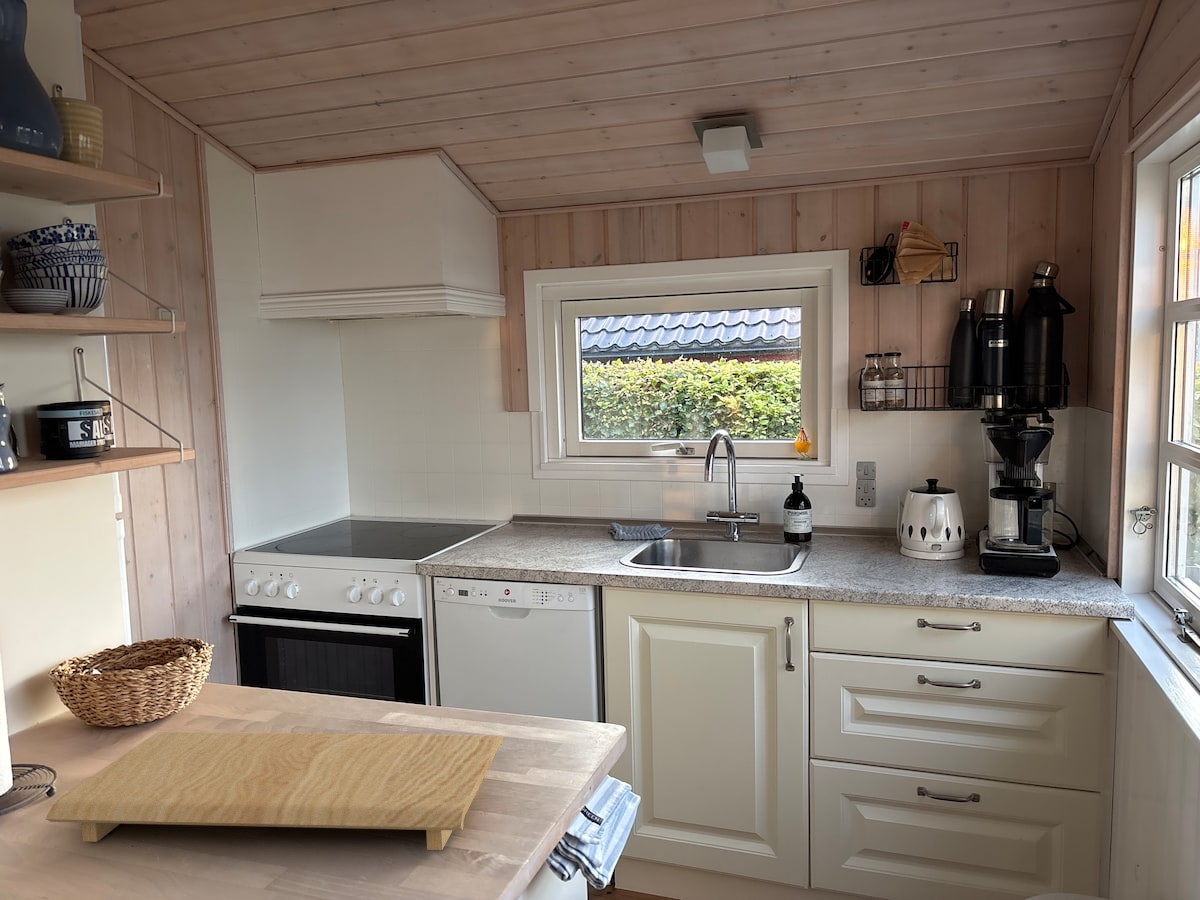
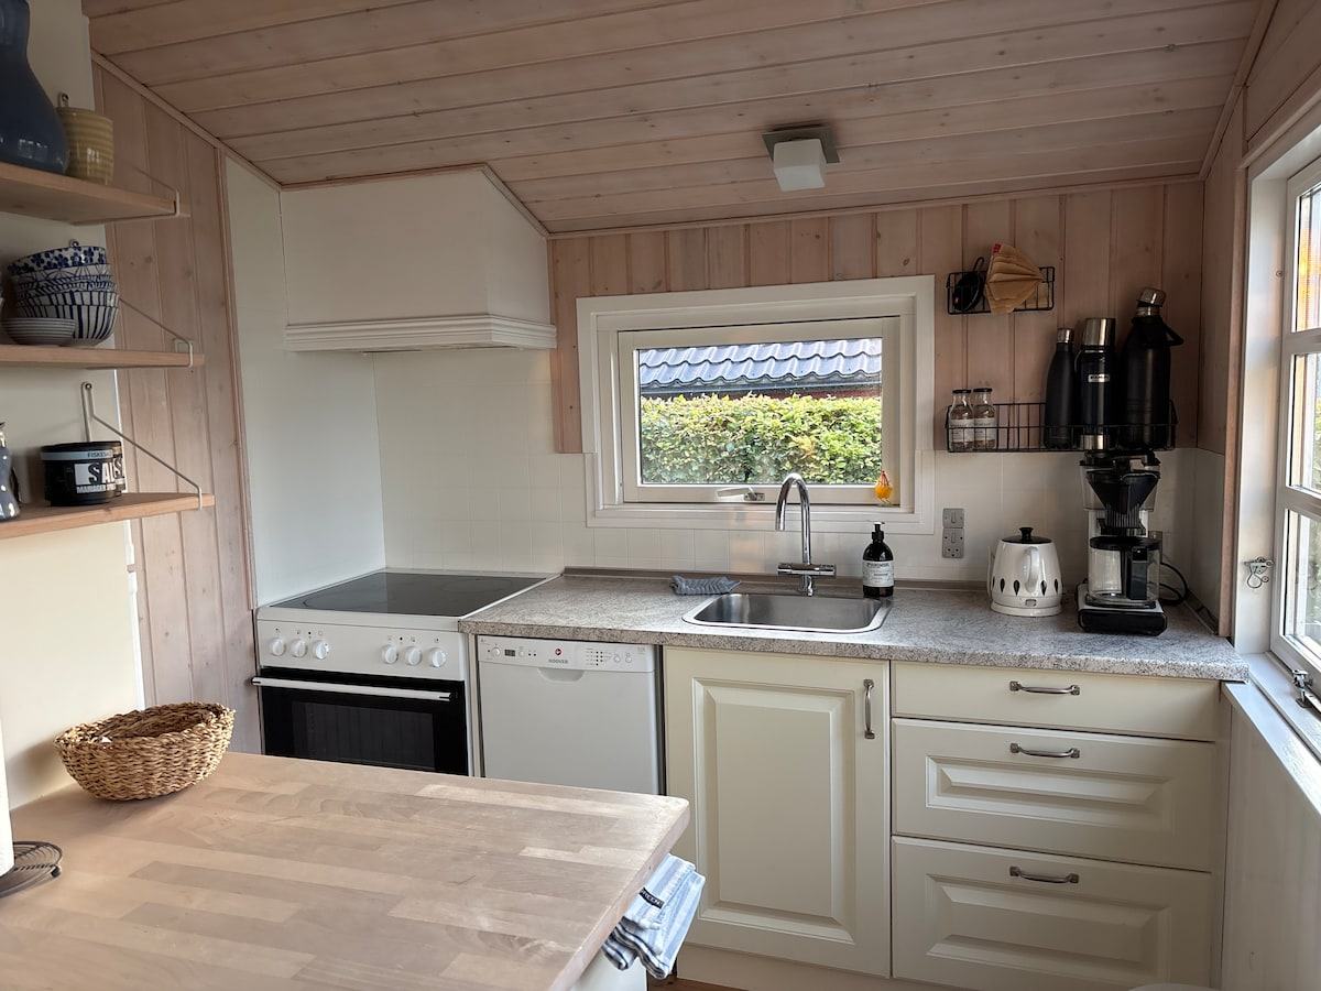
- cutting board [45,731,504,851]
